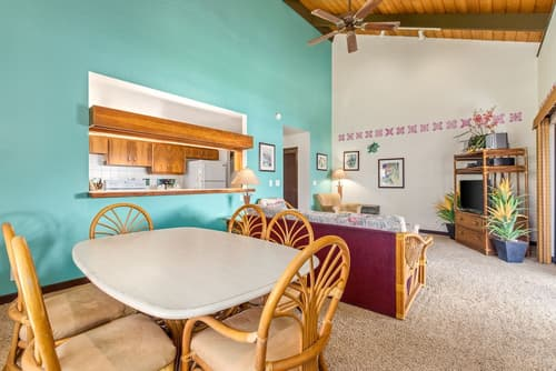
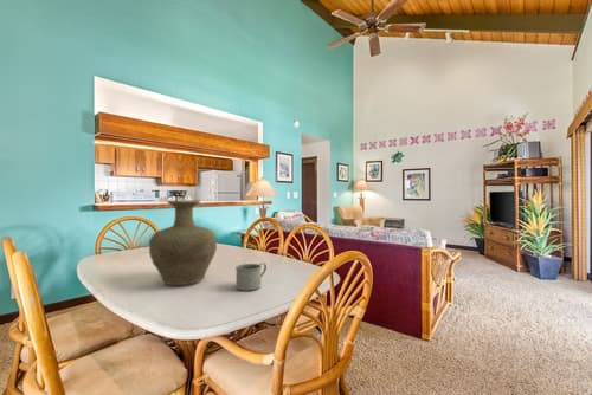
+ vase [148,200,218,286]
+ mug [234,261,268,292]
